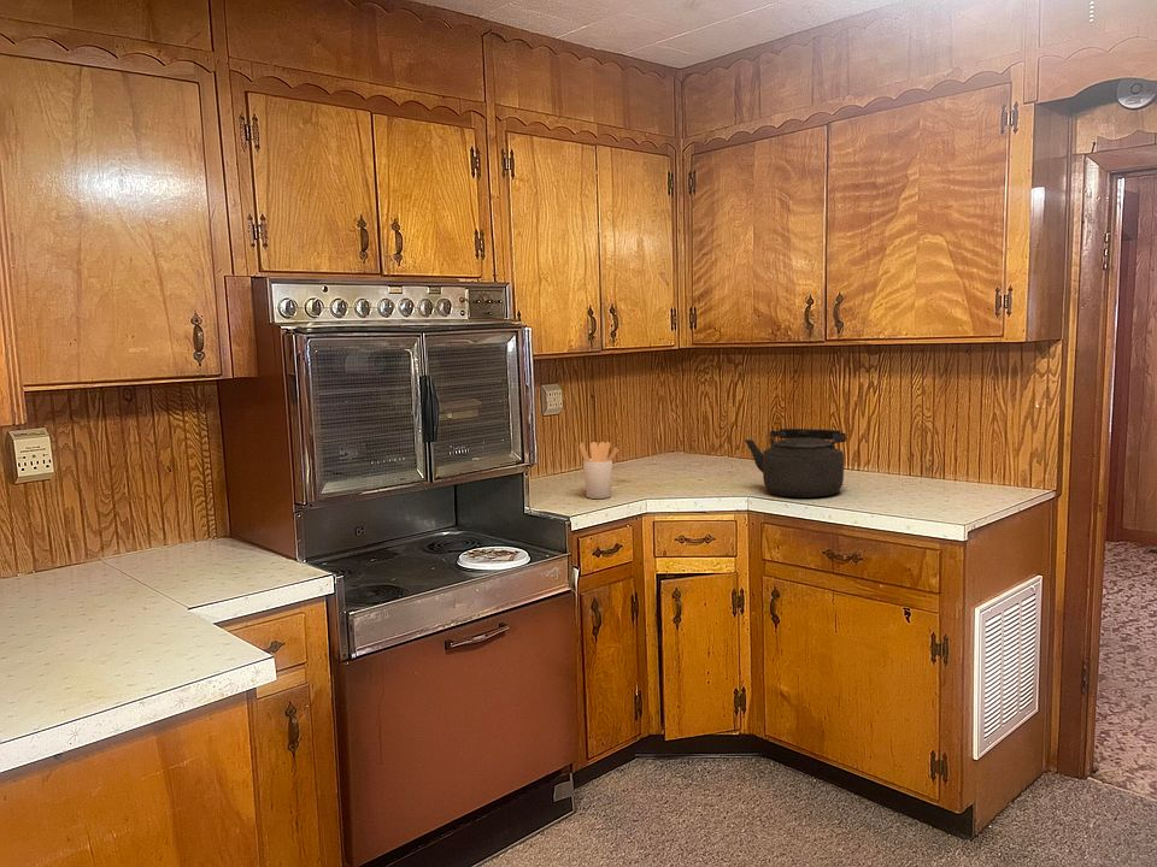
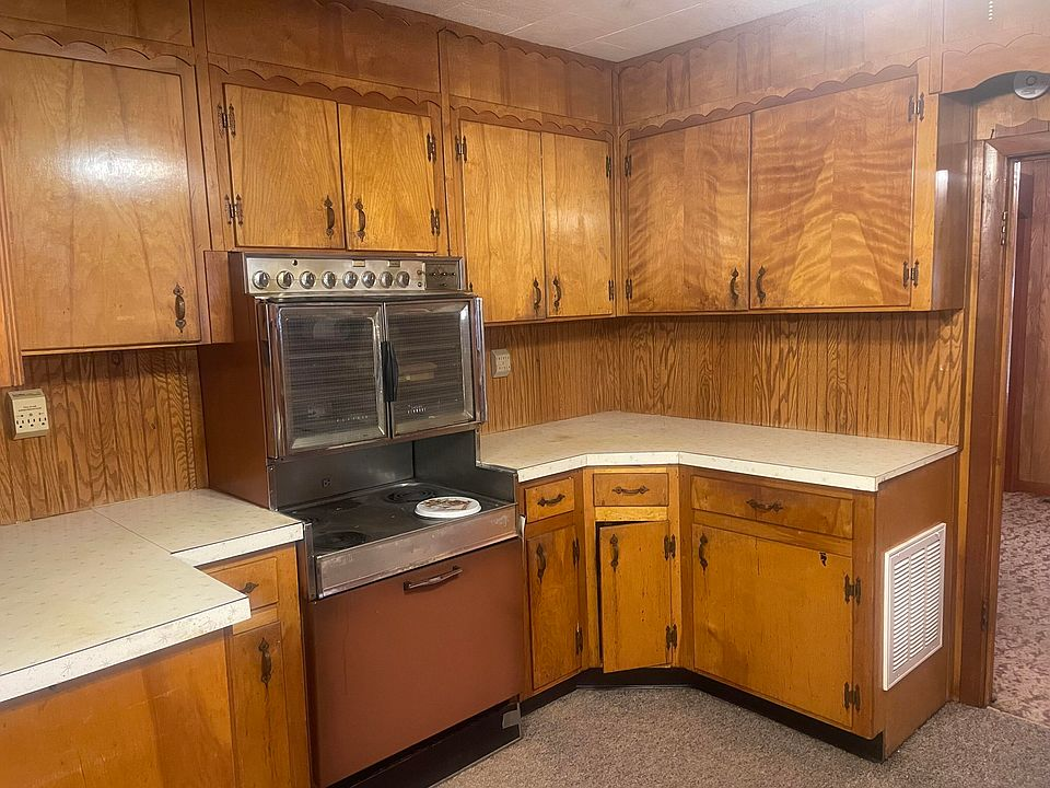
- kettle [744,427,847,499]
- utensil holder [578,441,619,500]
